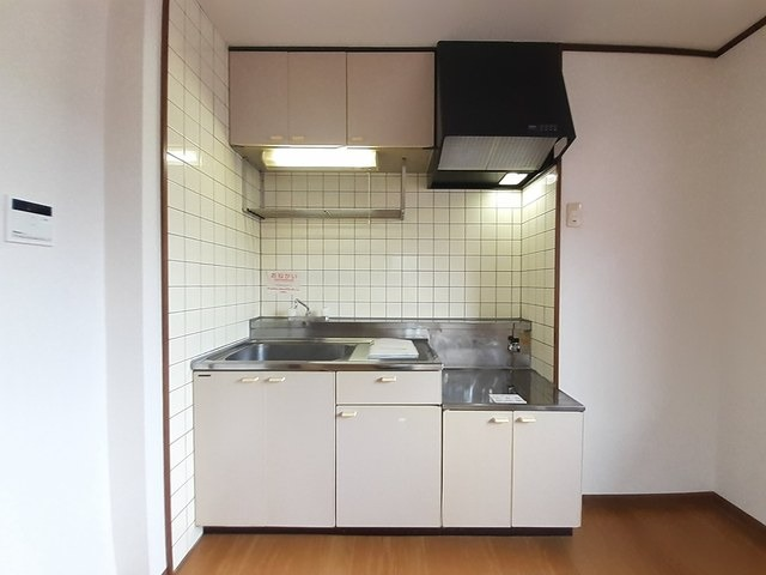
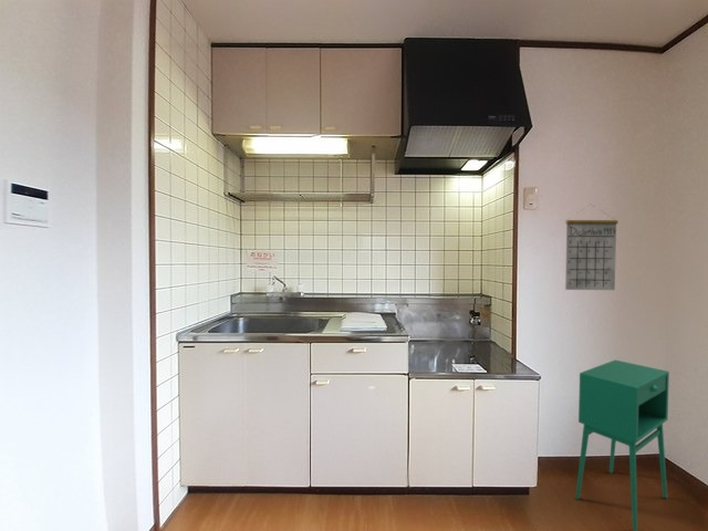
+ storage cabinet [575,358,670,531]
+ calendar [564,202,620,291]
